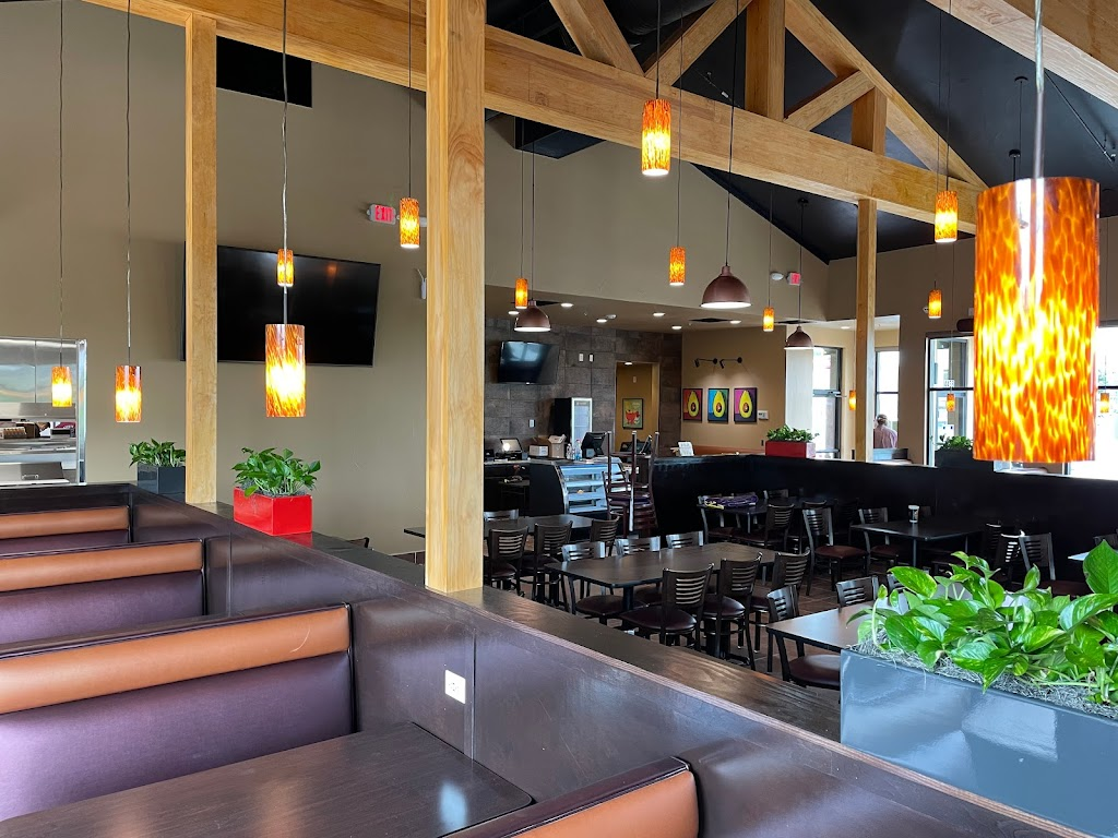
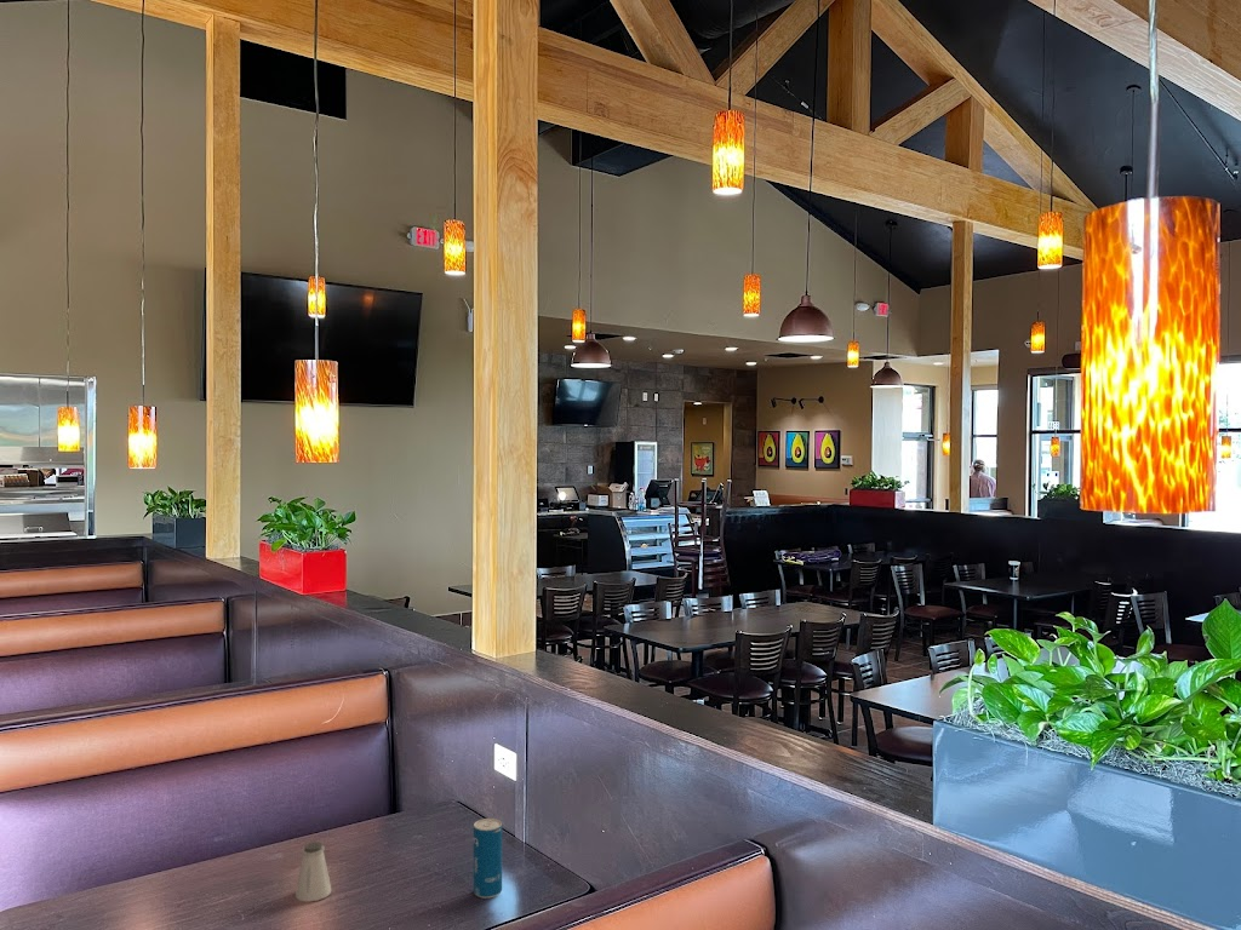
+ beverage can [473,817,503,900]
+ saltshaker [294,840,332,903]
